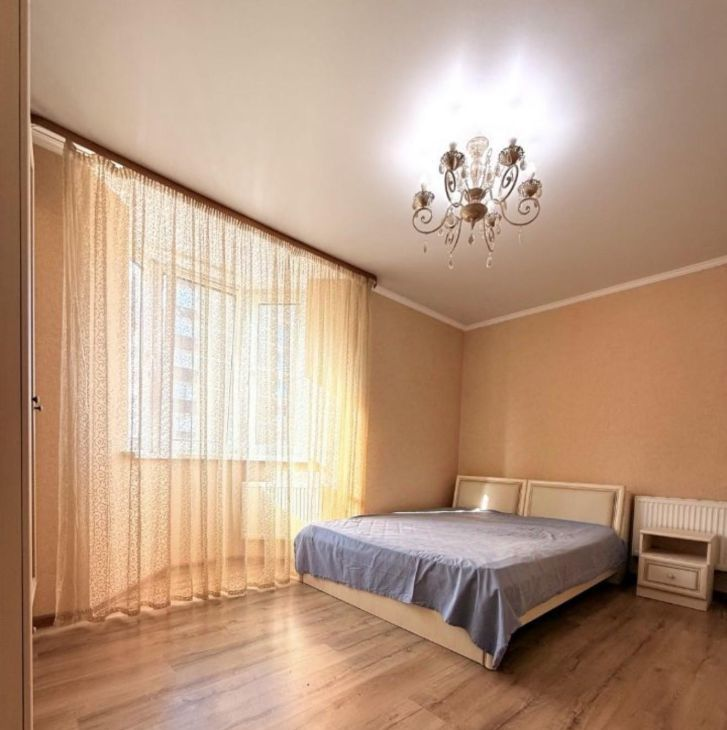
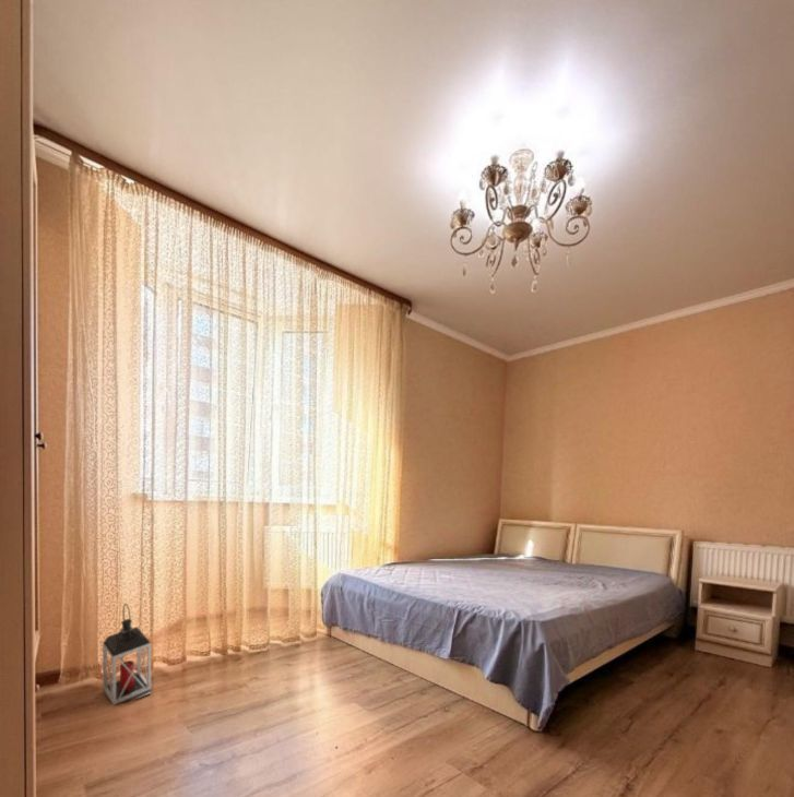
+ lantern [102,603,152,705]
